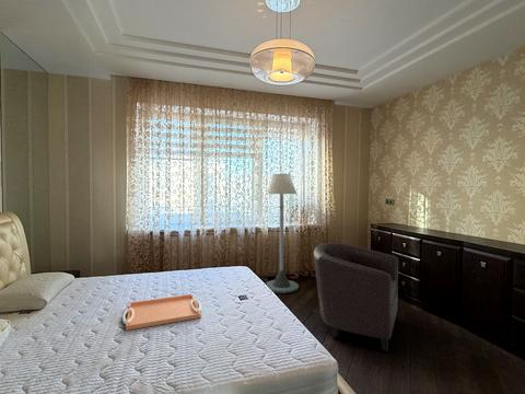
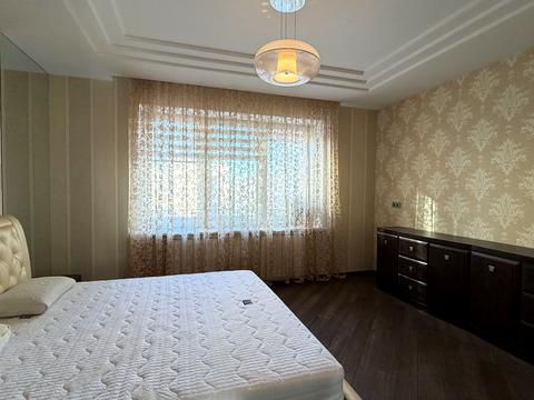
- chair [313,242,399,352]
- serving tray [121,293,202,332]
- floor lamp [265,173,300,294]
